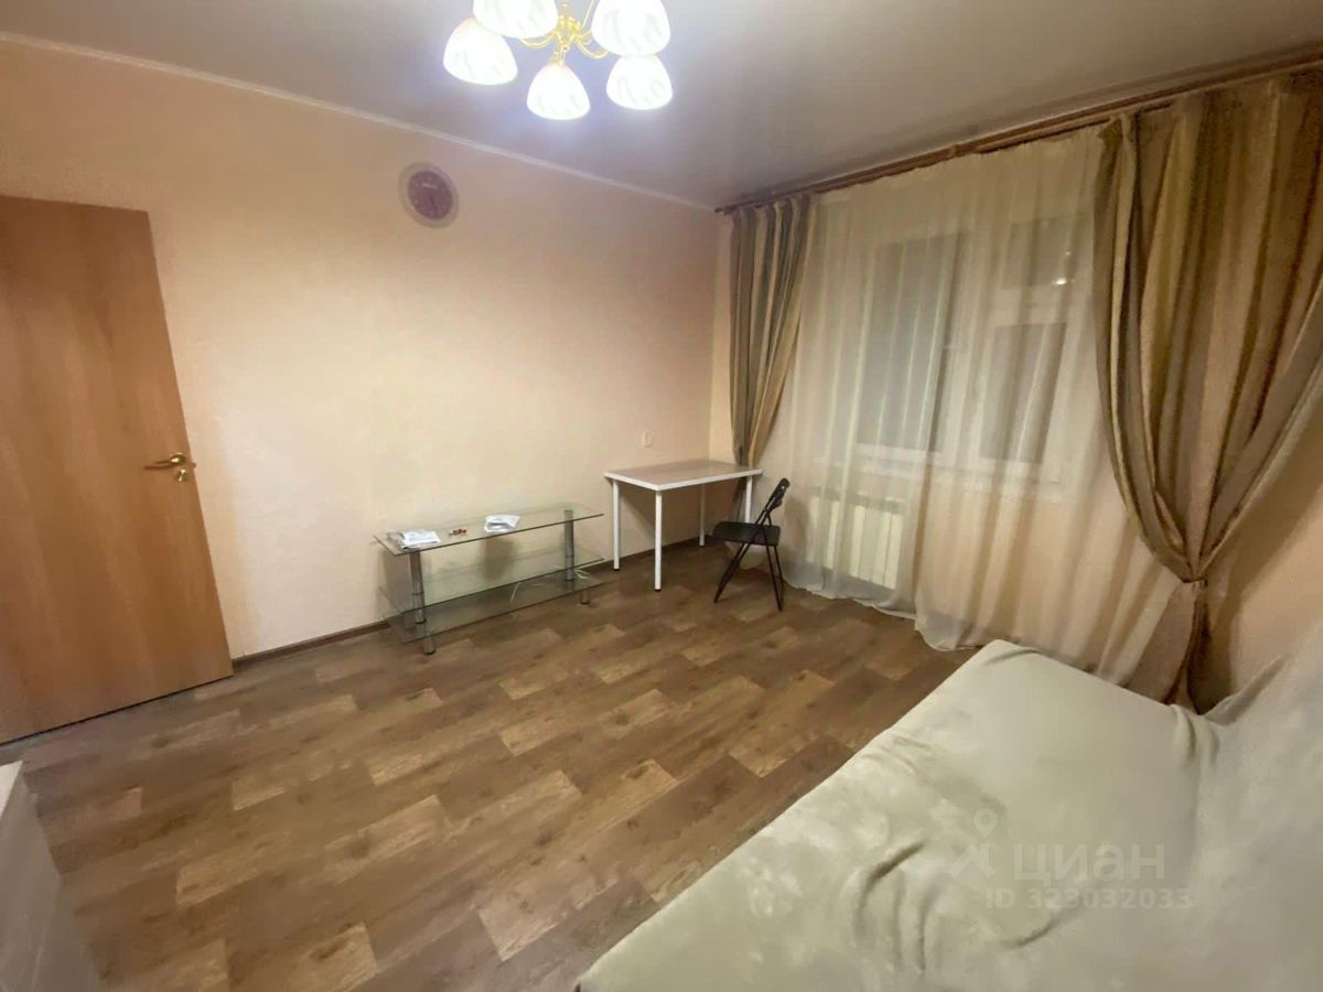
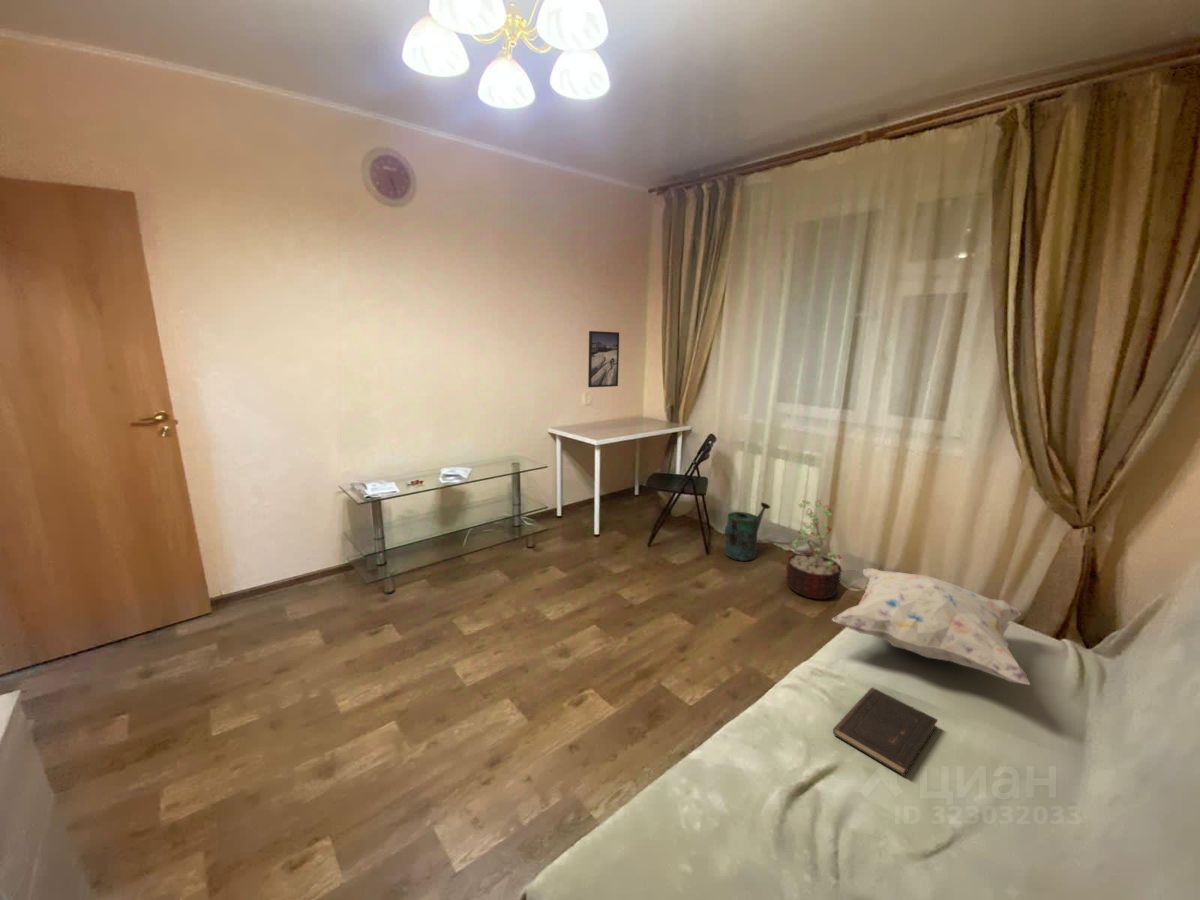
+ hardcover book [832,687,939,777]
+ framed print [587,330,620,388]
+ decorative plant [785,499,843,600]
+ watering can [724,501,771,562]
+ decorative pillow [831,567,1031,686]
